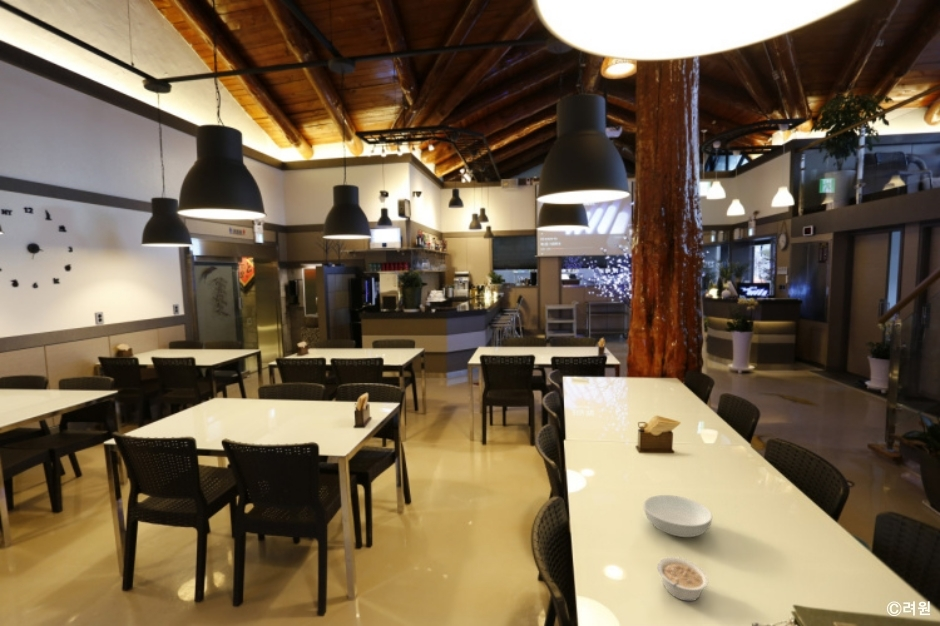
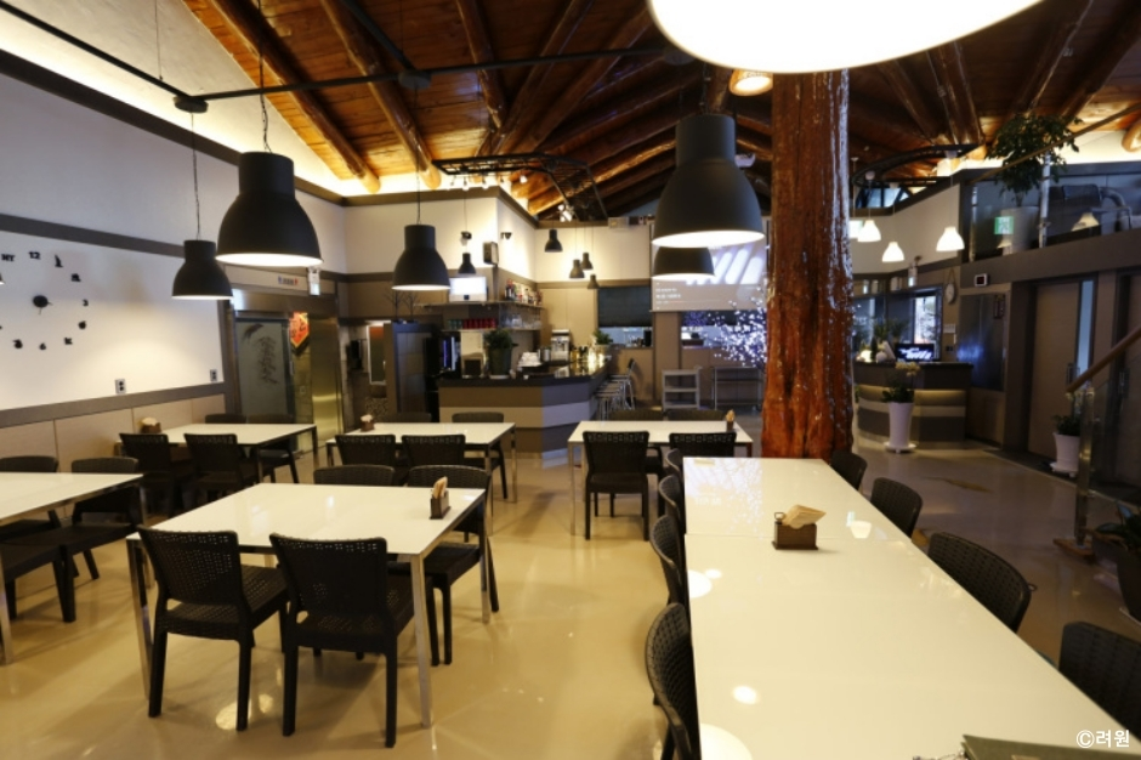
- legume [656,556,709,602]
- serving bowl [643,494,713,538]
